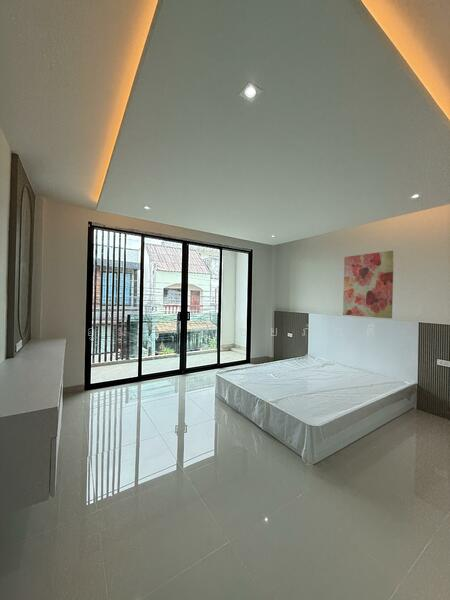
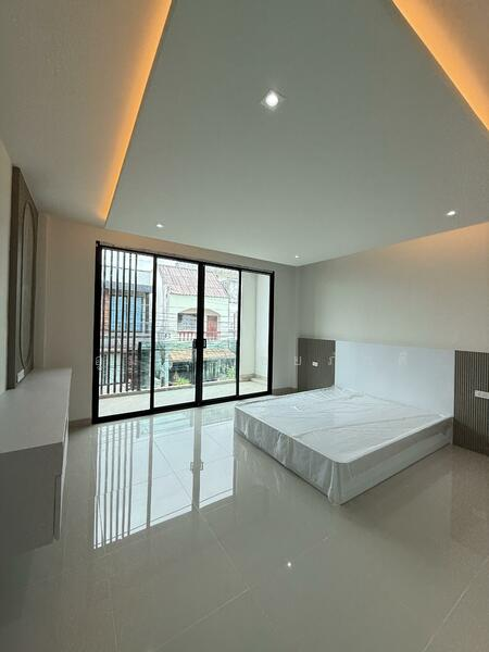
- wall art [342,250,395,319]
